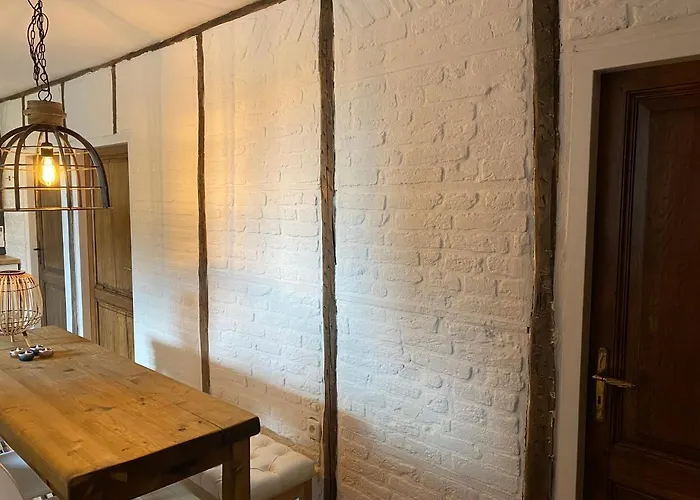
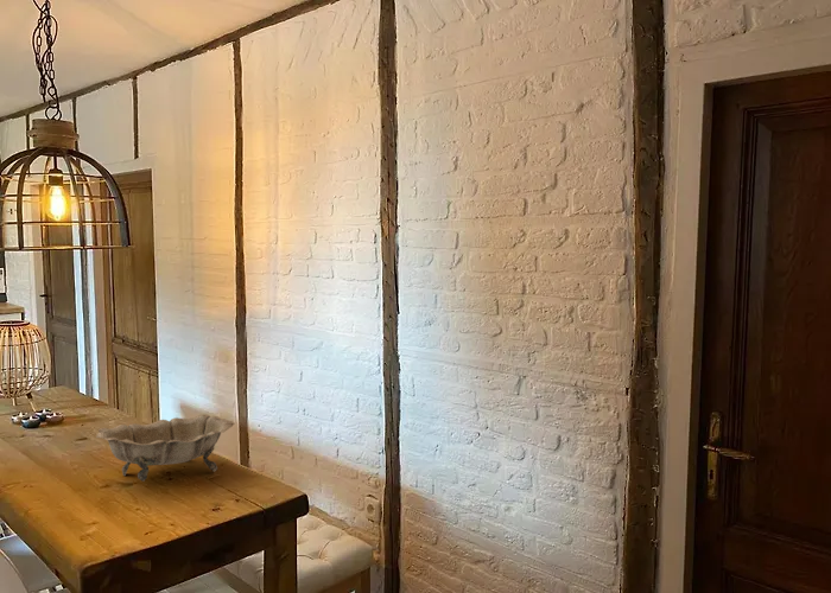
+ decorative bowl [95,413,235,483]
